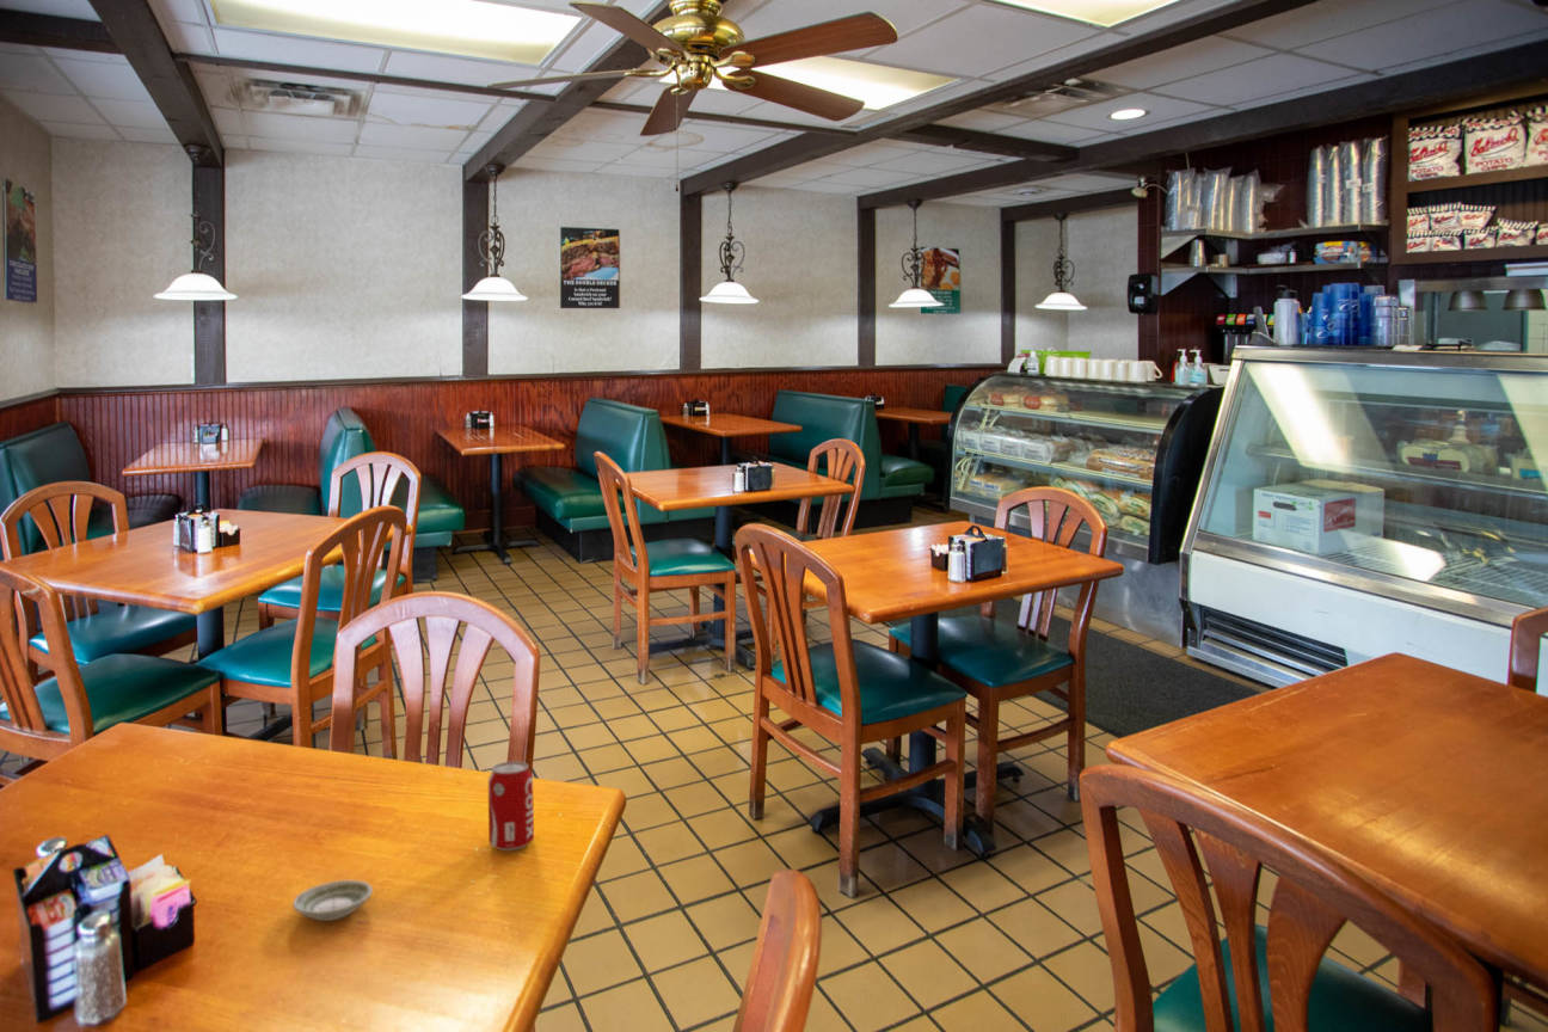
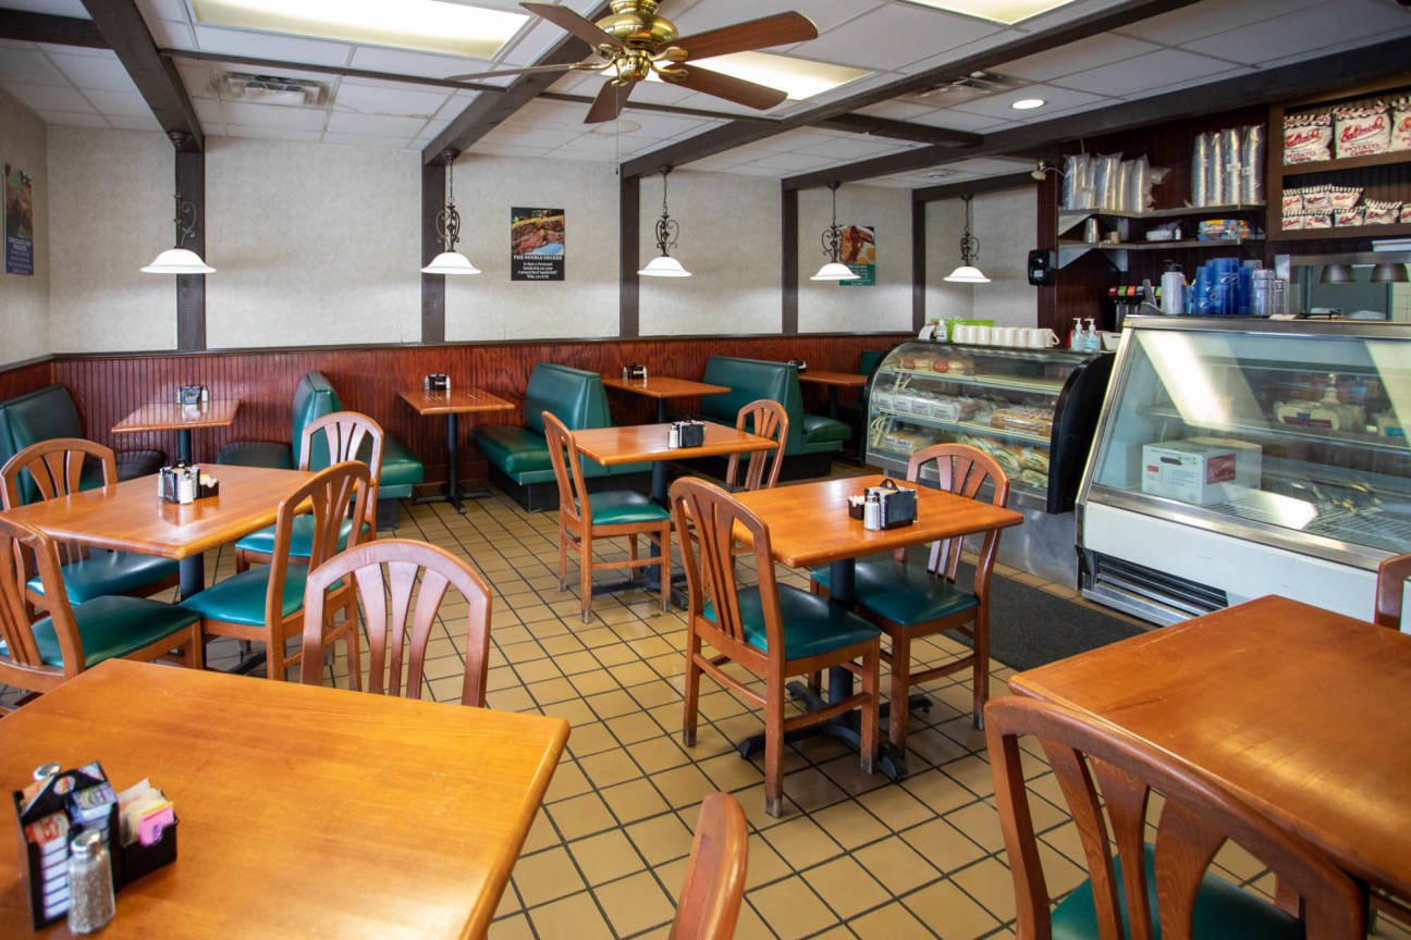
- saucer [291,879,374,922]
- beverage can [487,760,535,852]
